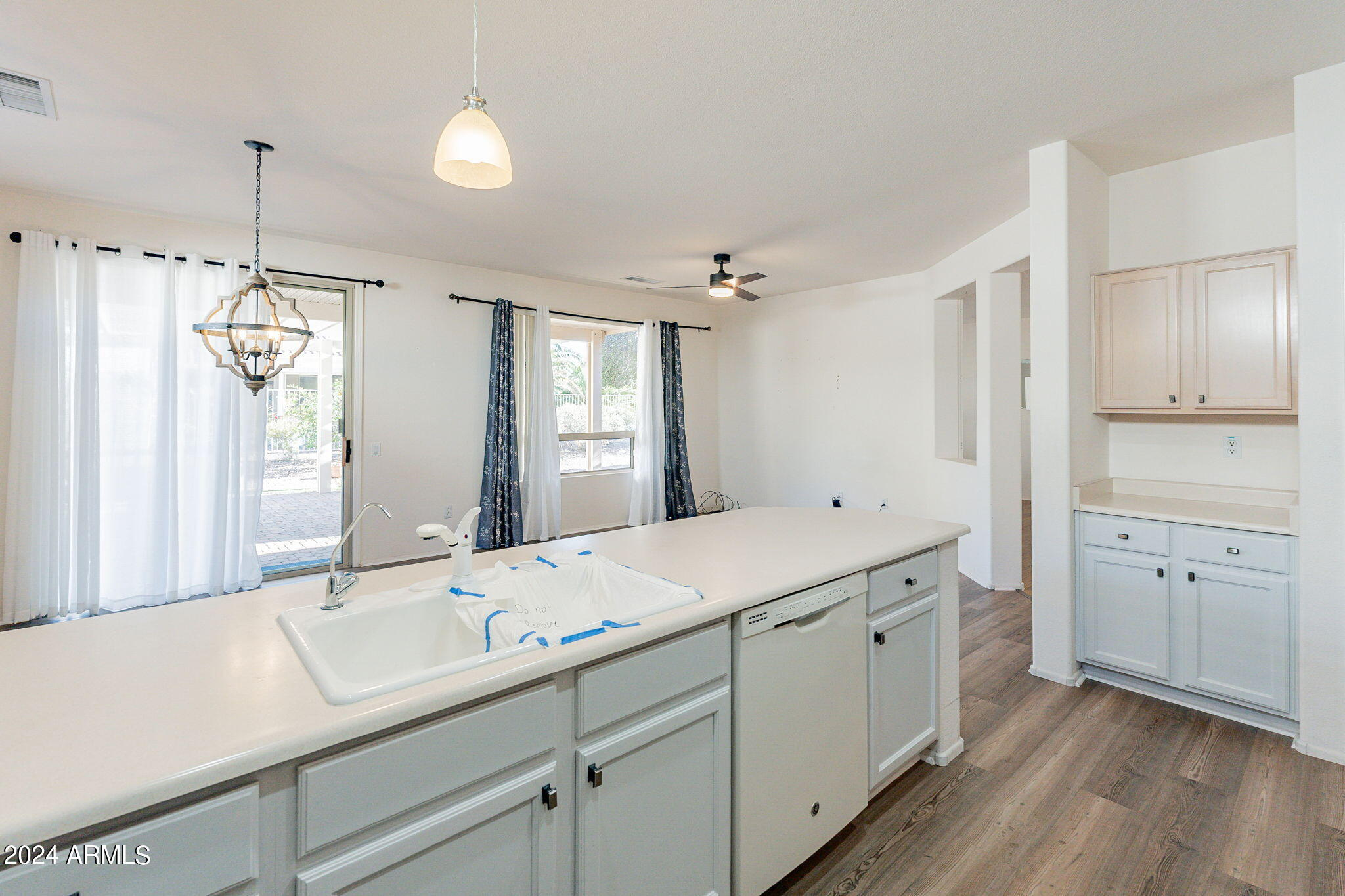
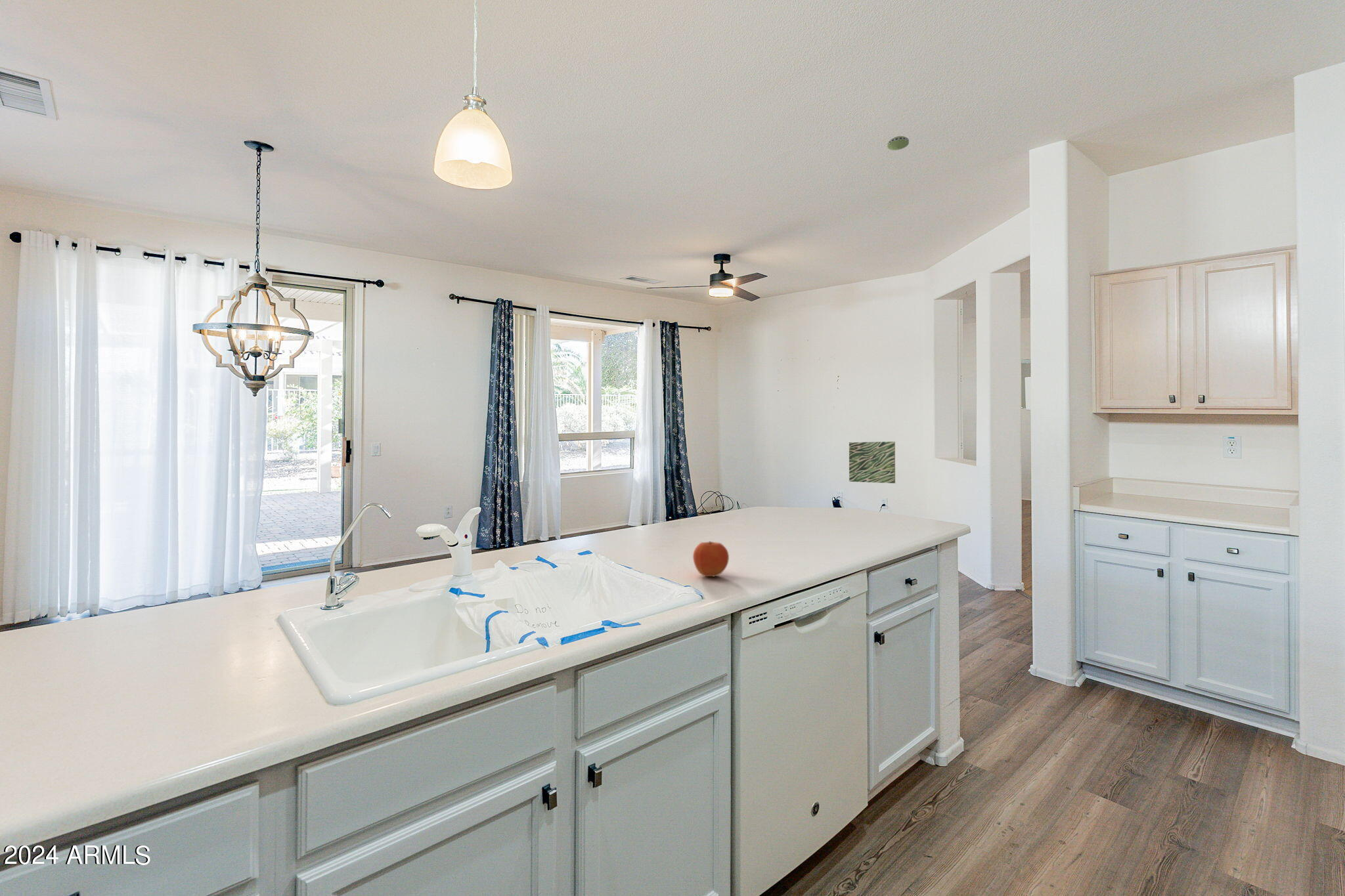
+ smoke detector [887,136,910,151]
+ fruit [692,540,730,578]
+ wall art [849,441,896,484]
